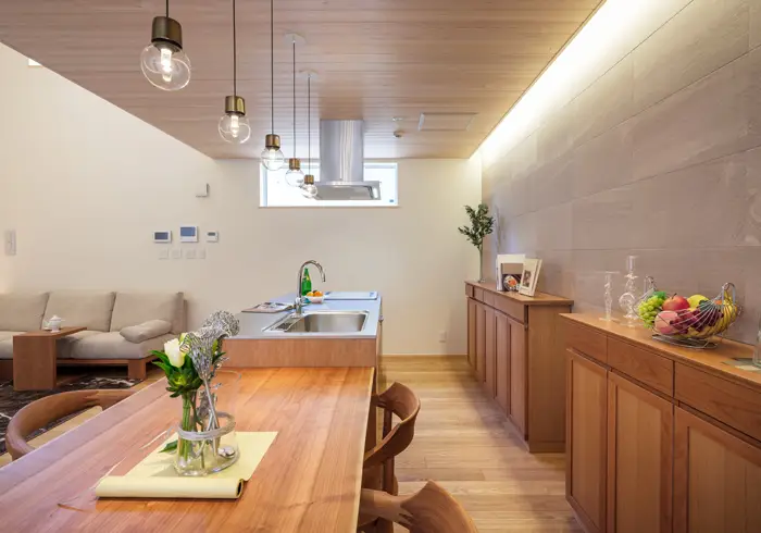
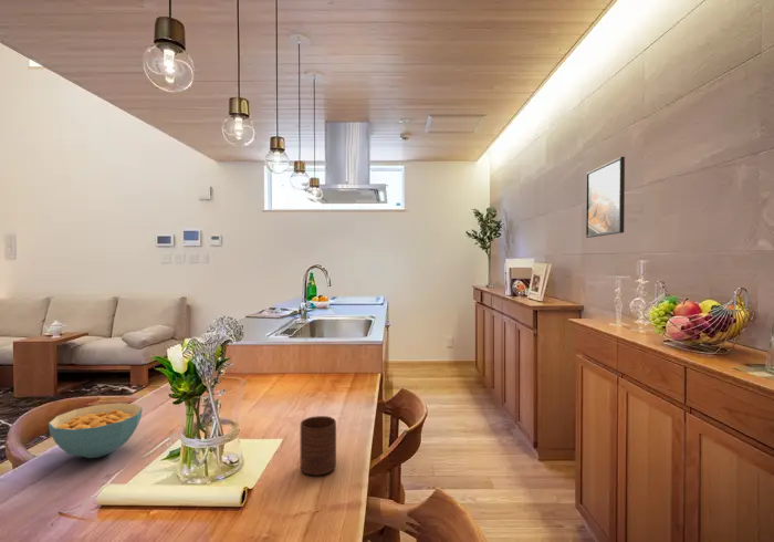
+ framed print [585,156,626,239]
+ cup [300,415,337,477]
+ cereal bowl [48,402,144,459]
